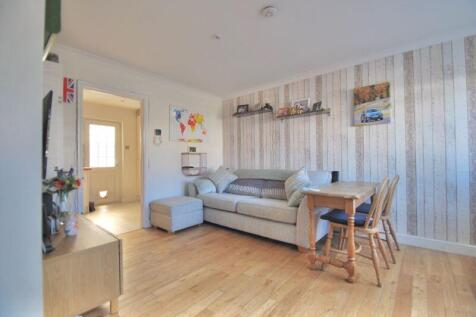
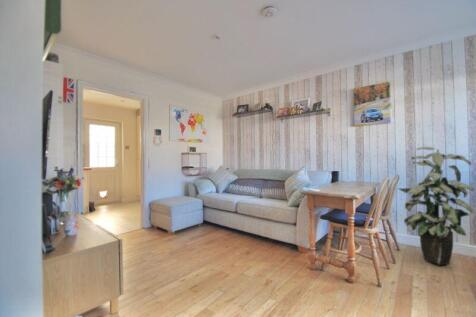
+ indoor plant [398,146,475,266]
